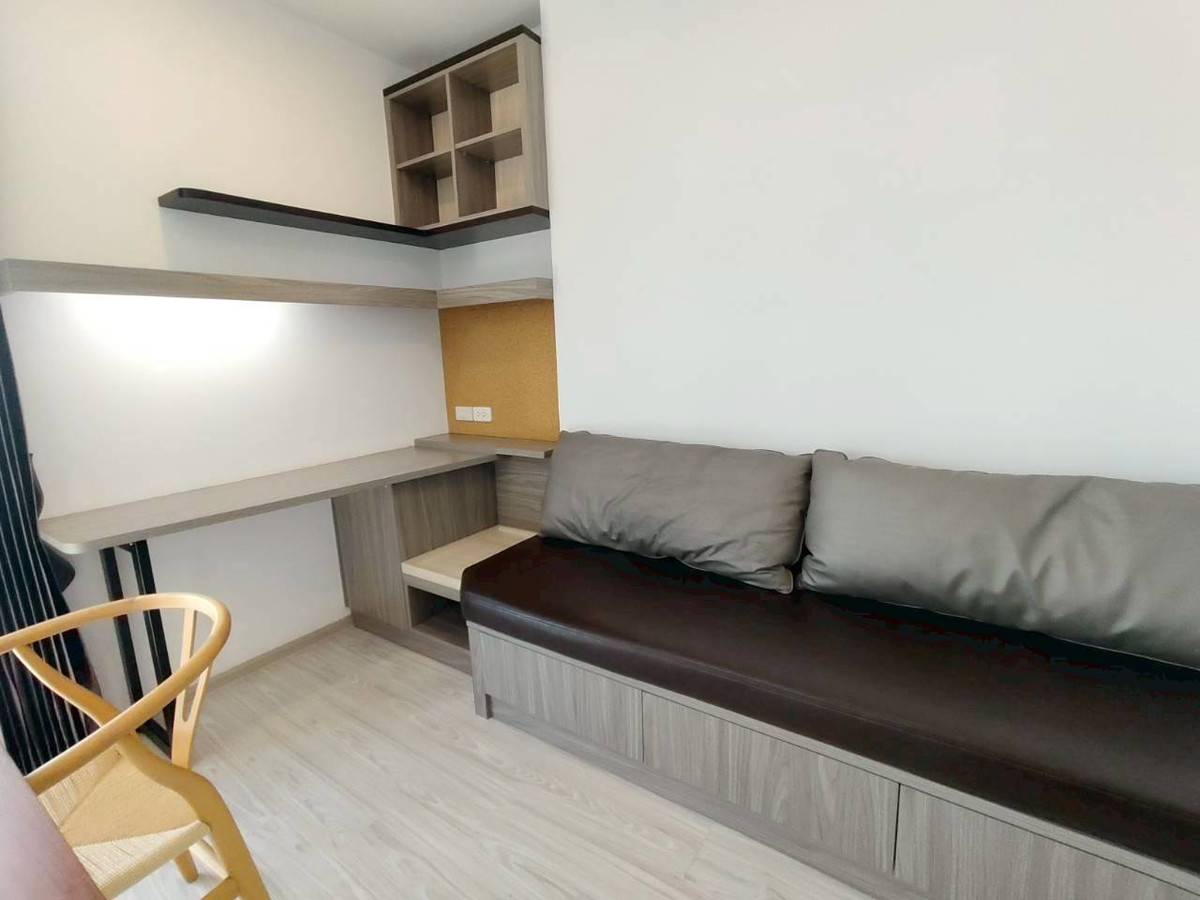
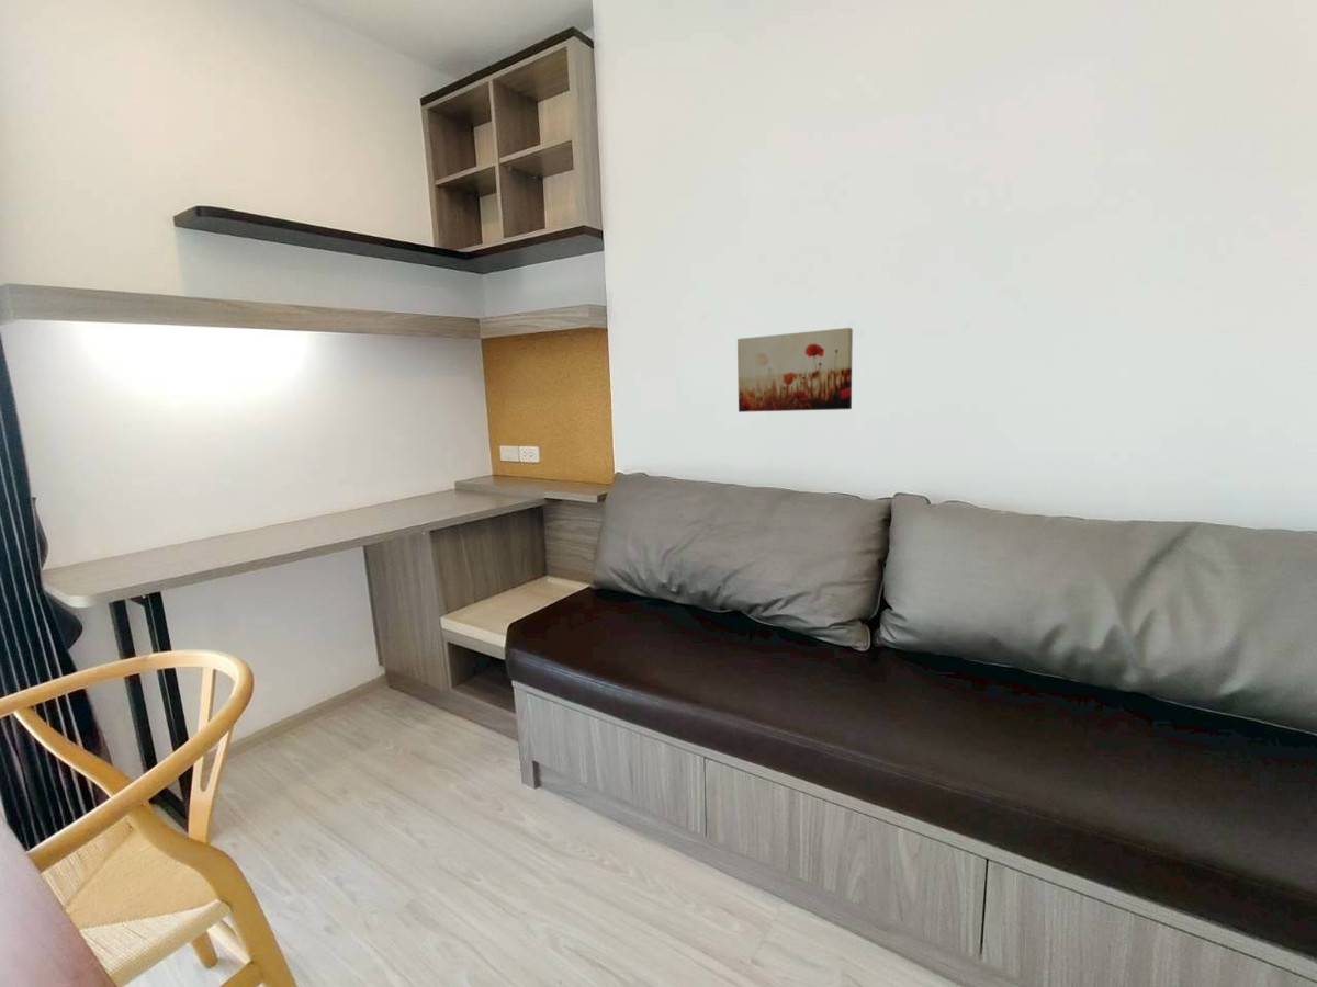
+ wall art [736,327,854,413]
